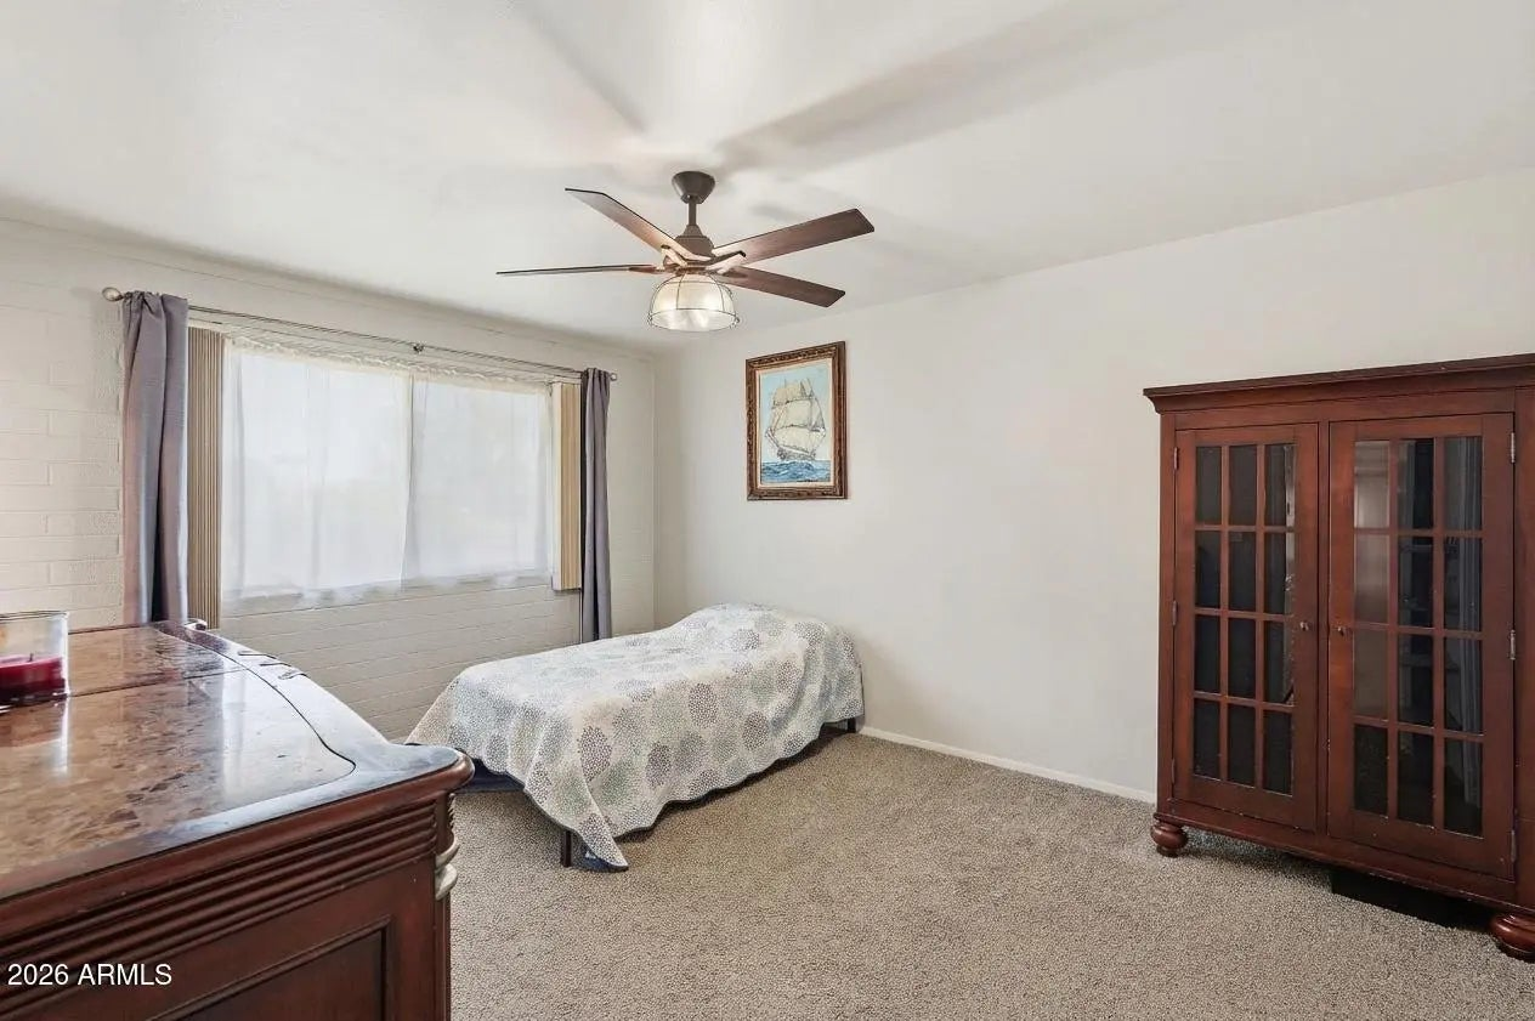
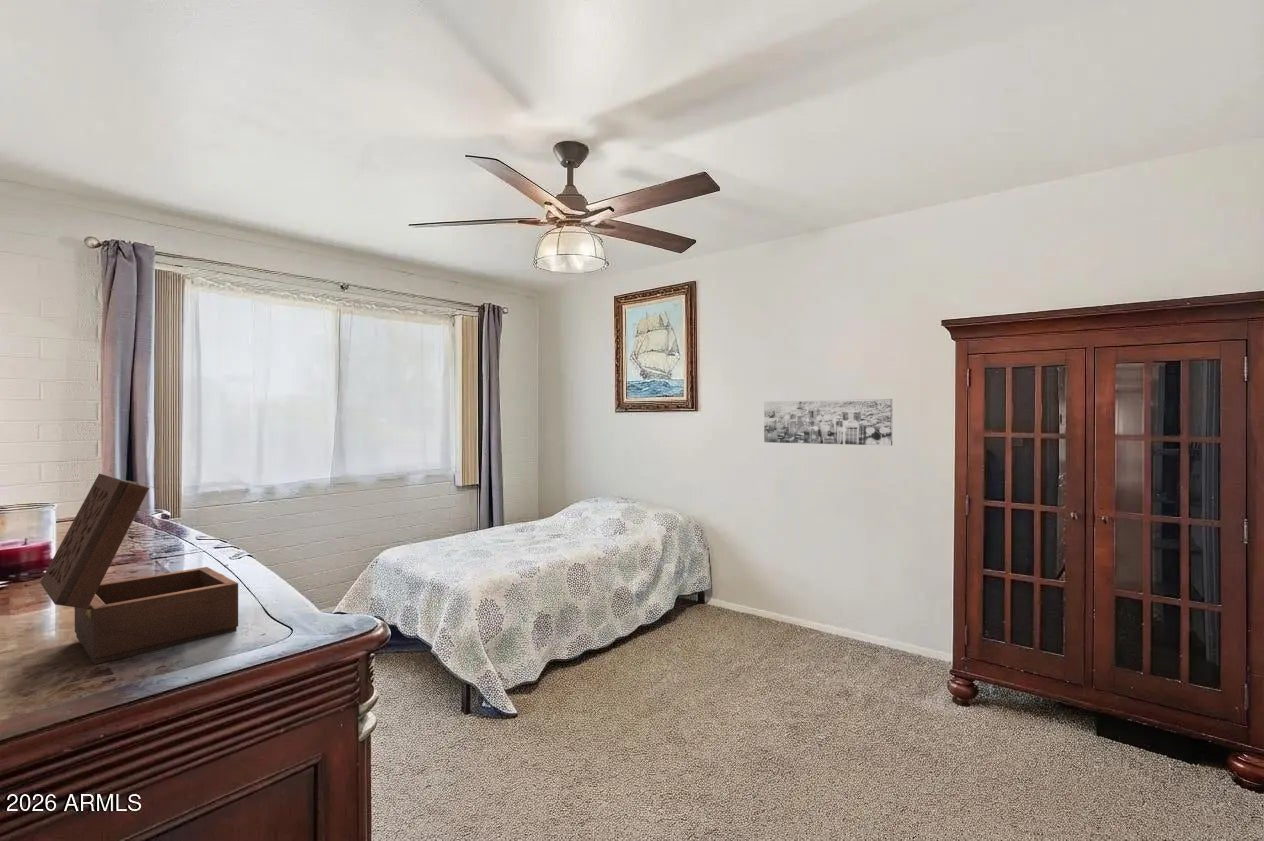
+ jewelry box [39,473,239,665]
+ wall art [763,398,893,447]
